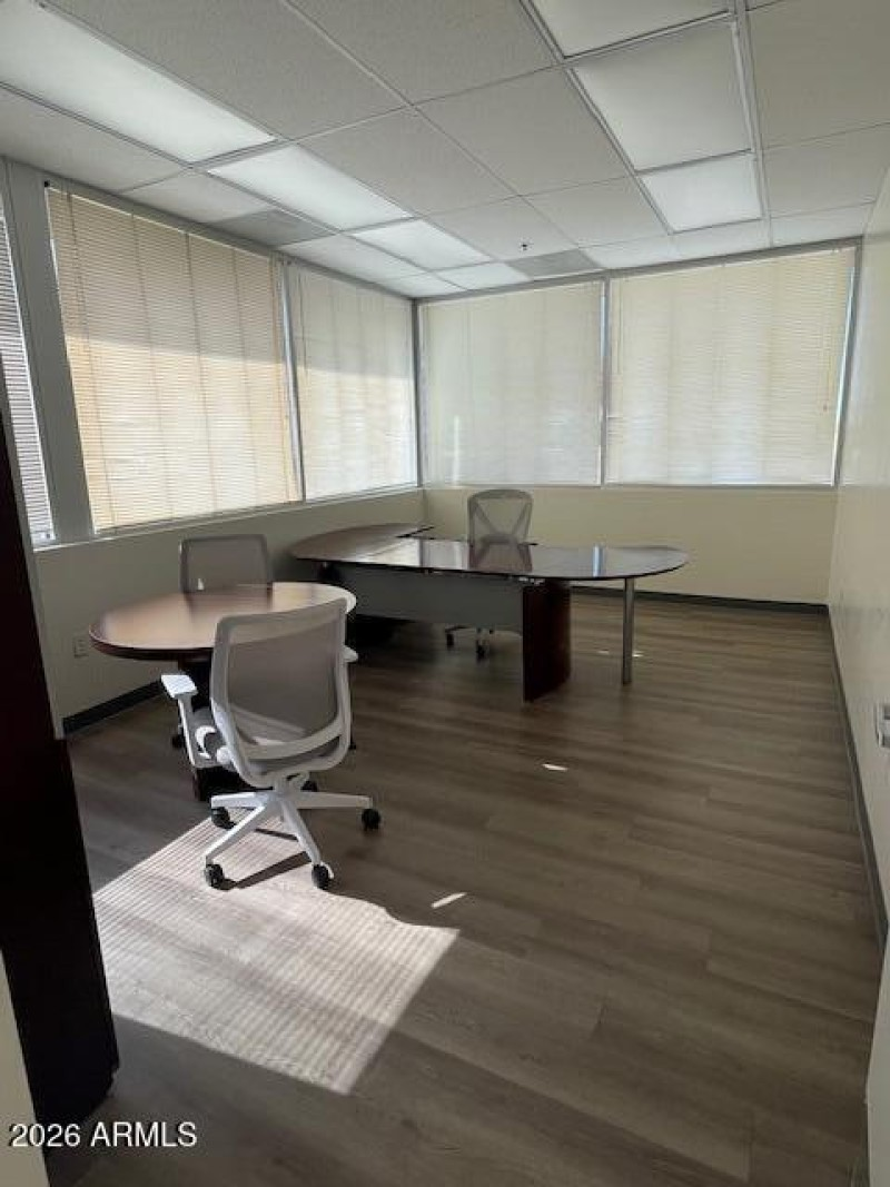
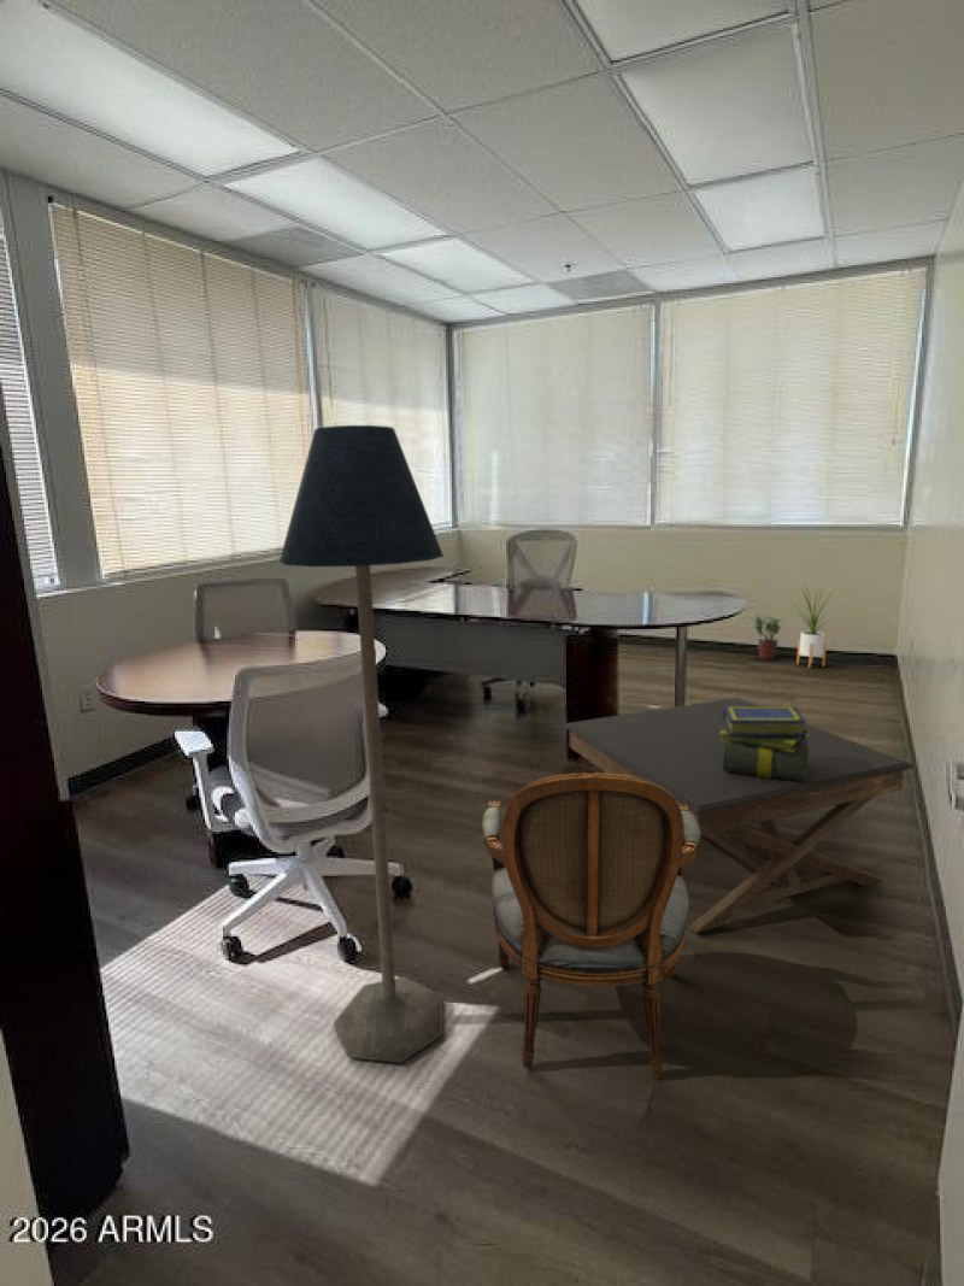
+ coffee table [562,697,915,934]
+ stack of books [719,705,809,781]
+ floor lamp [278,424,445,1064]
+ house plant [790,579,841,669]
+ armchair [481,771,701,1080]
+ potted plant [751,613,783,660]
